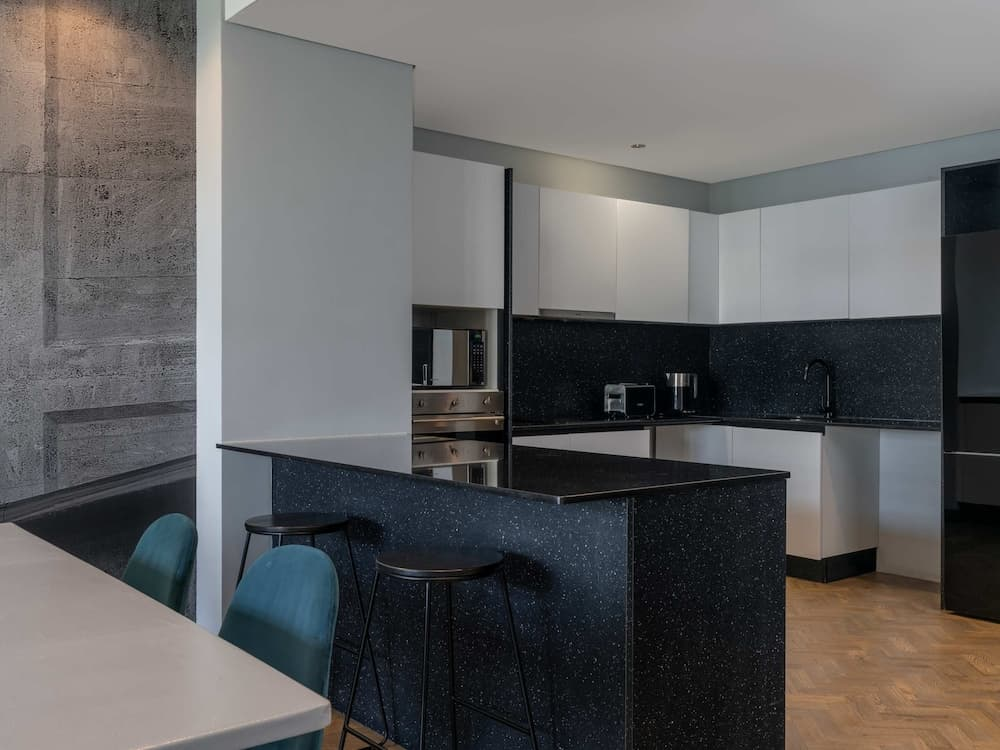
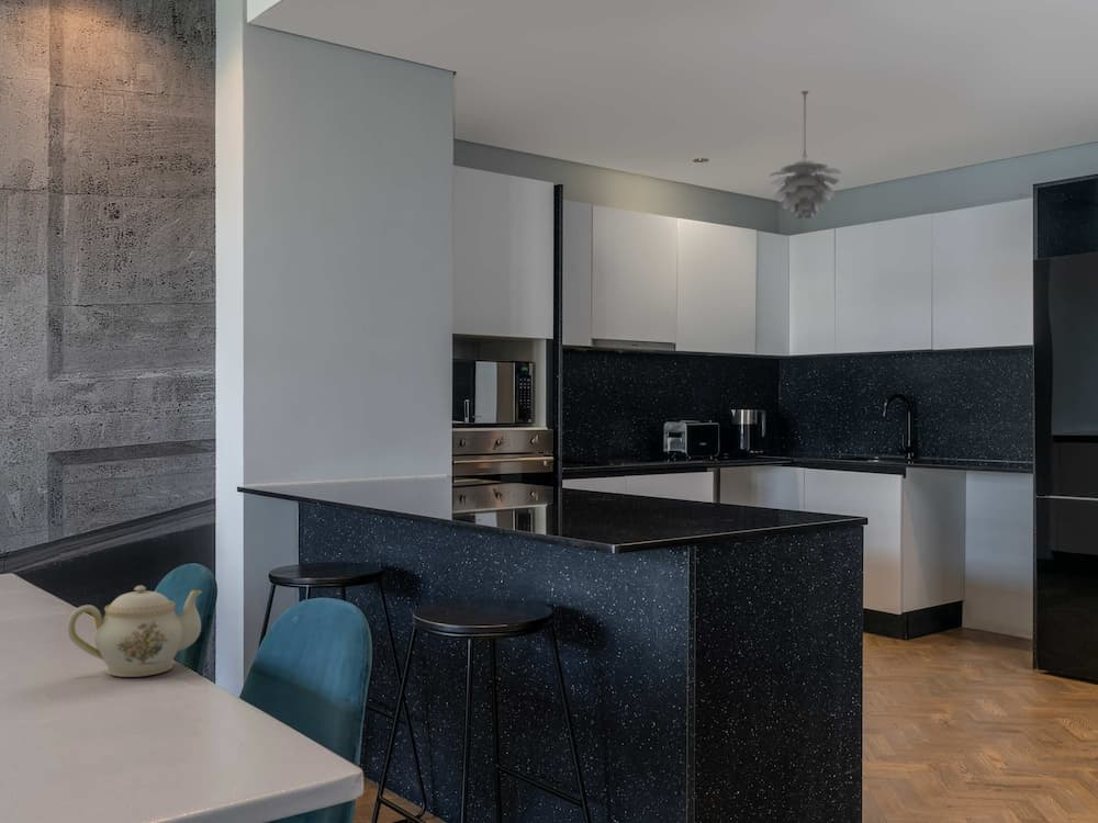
+ teapot [66,585,203,678]
+ pendant light [768,90,843,219]
